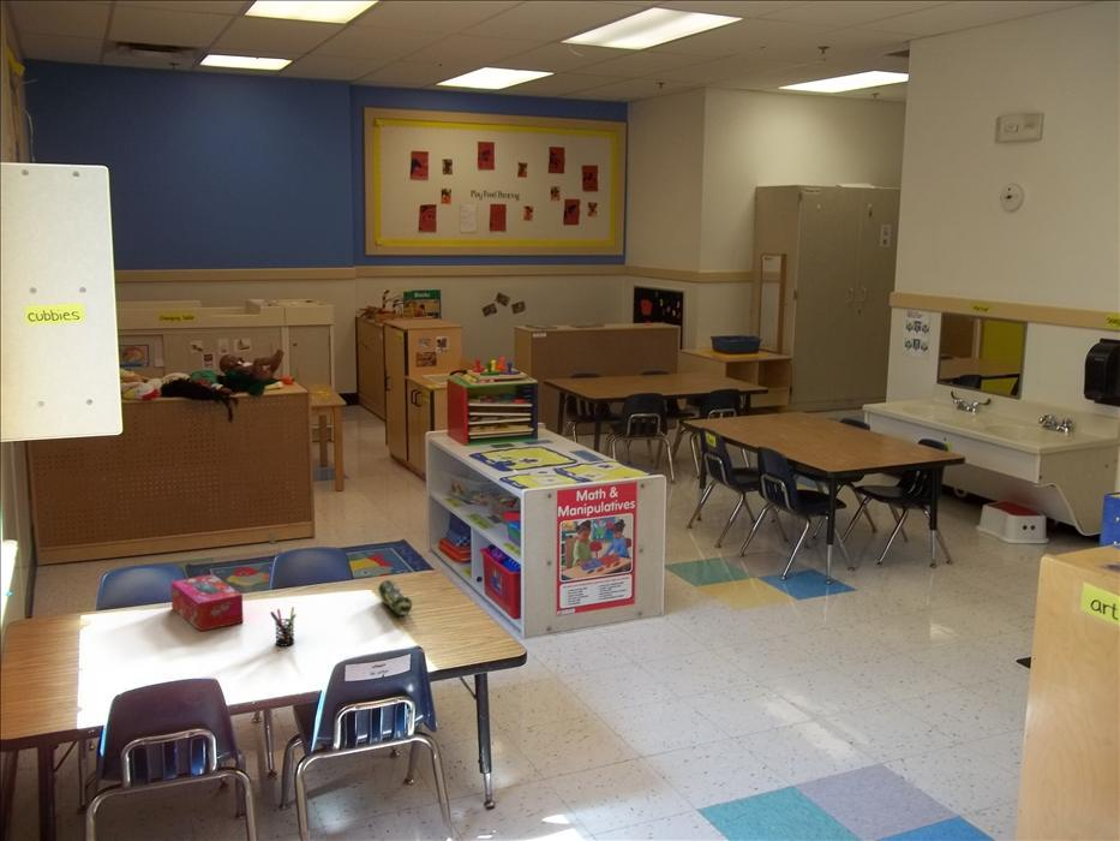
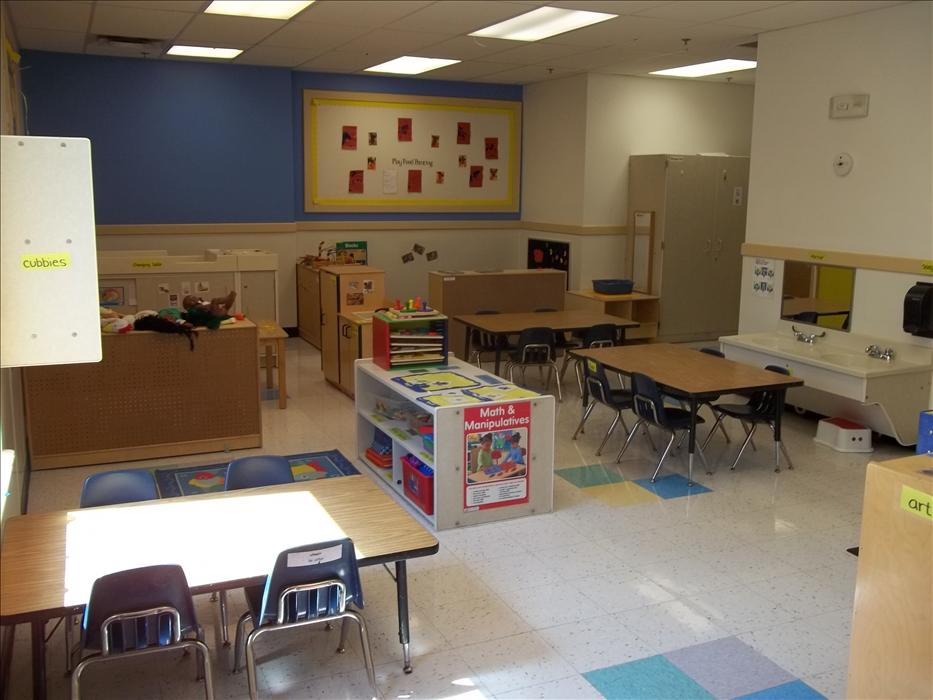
- pencil case [377,579,413,616]
- tissue box [169,573,245,632]
- pen holder [269,606,297,648]
